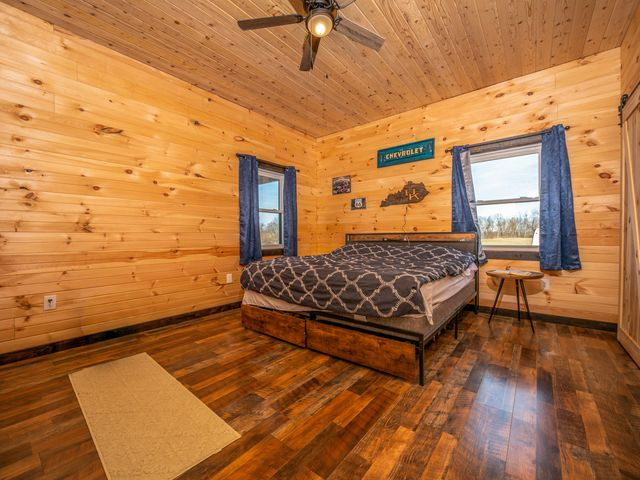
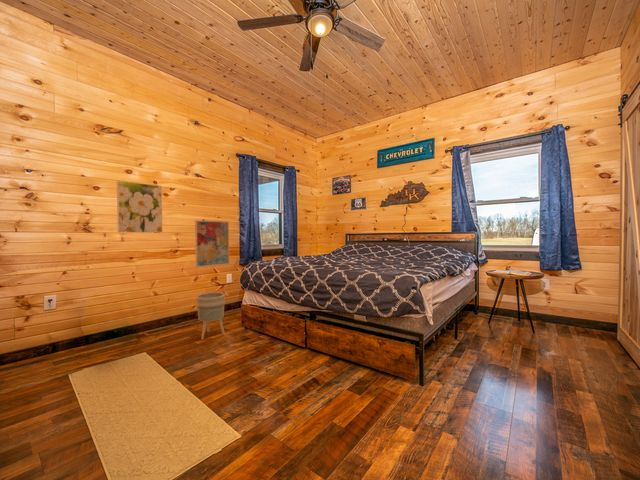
+ wall art [194,219,230,268]
+ planter [195,292,226,341]
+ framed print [116,180,163,233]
